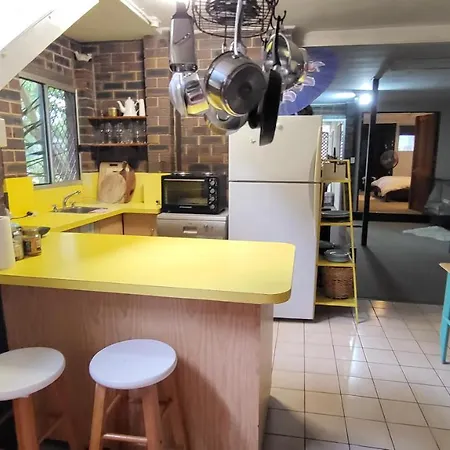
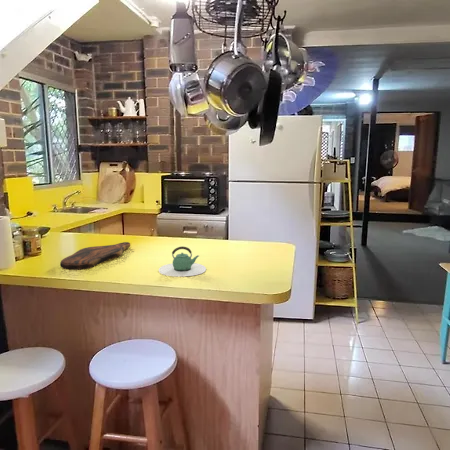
+ teapot [158,246,207,277]
+ cutting board [59,241,131,271]
